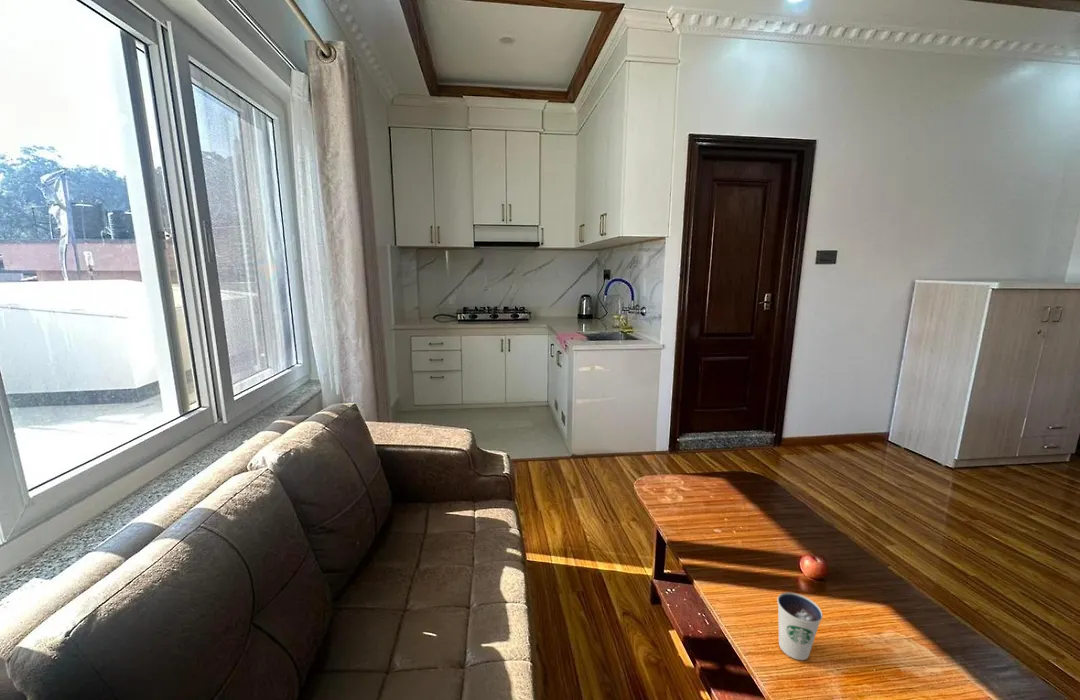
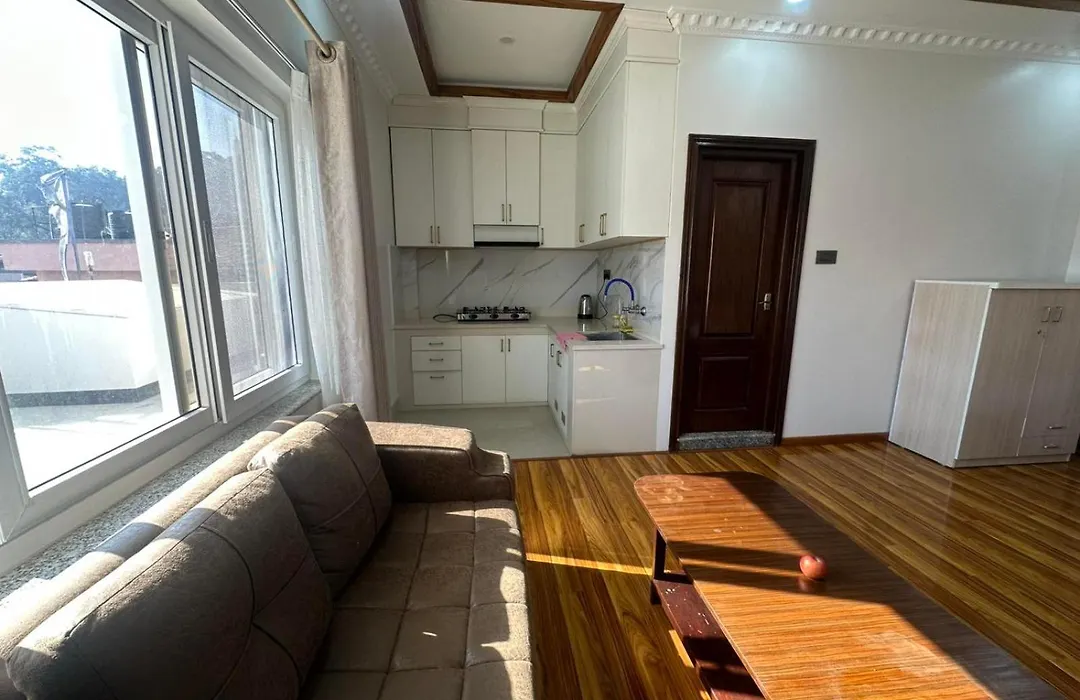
- dixie cup [776,591,824,661]
